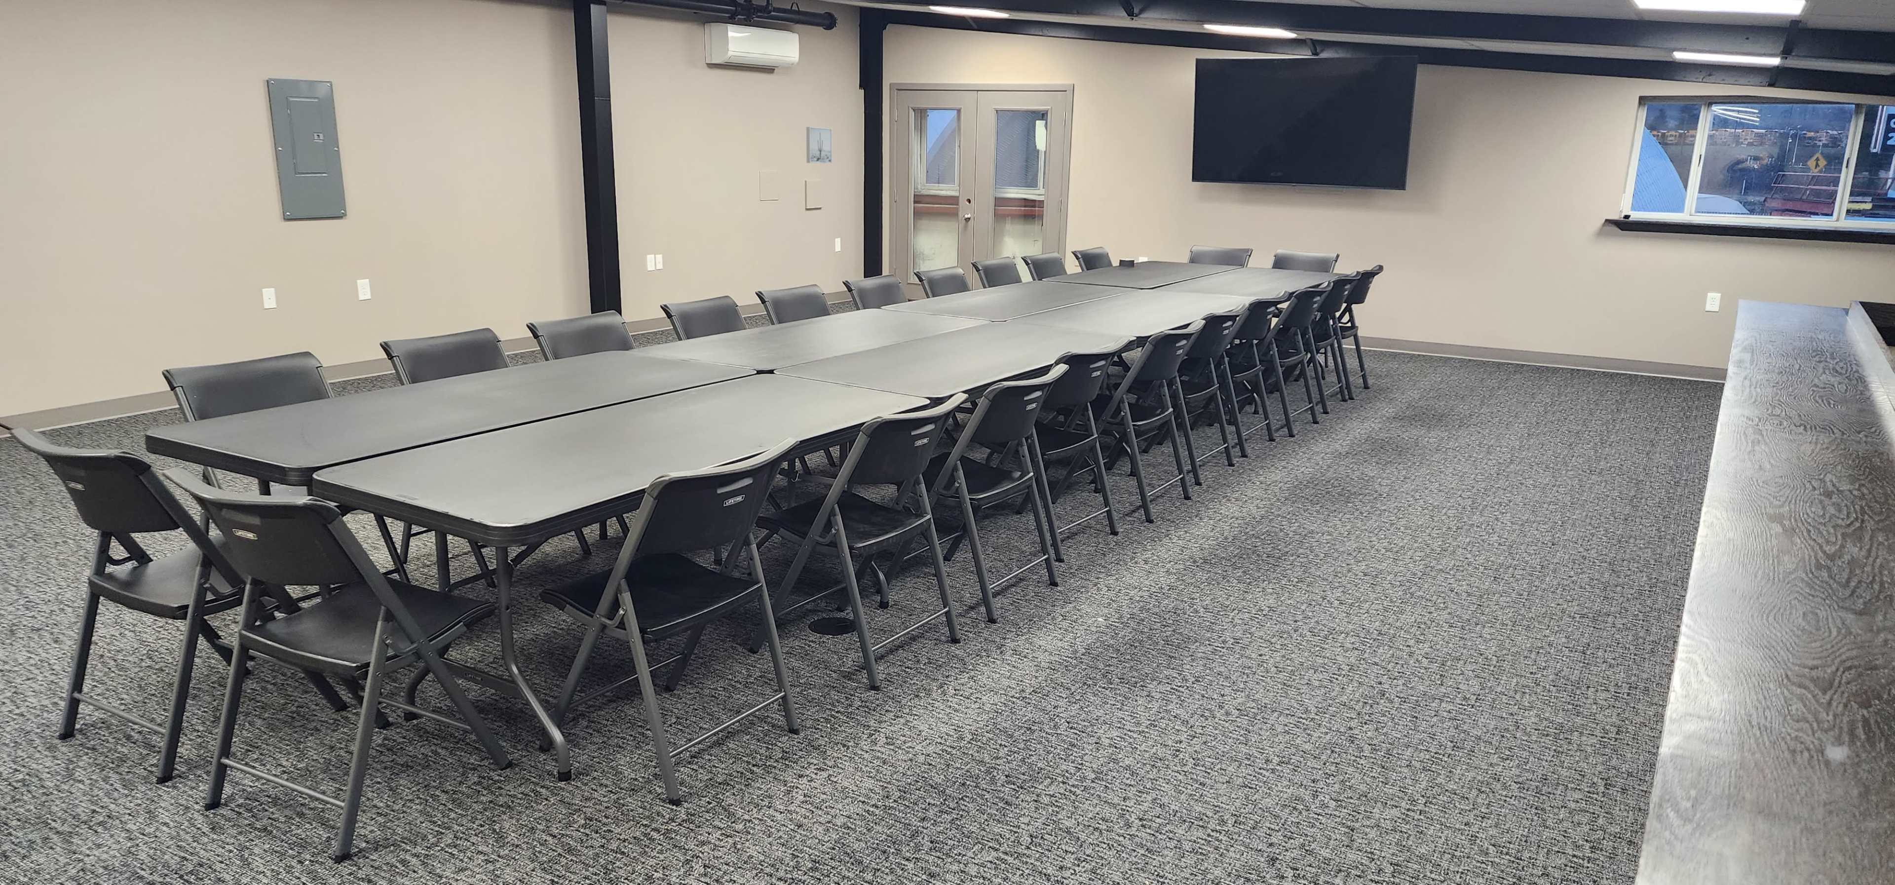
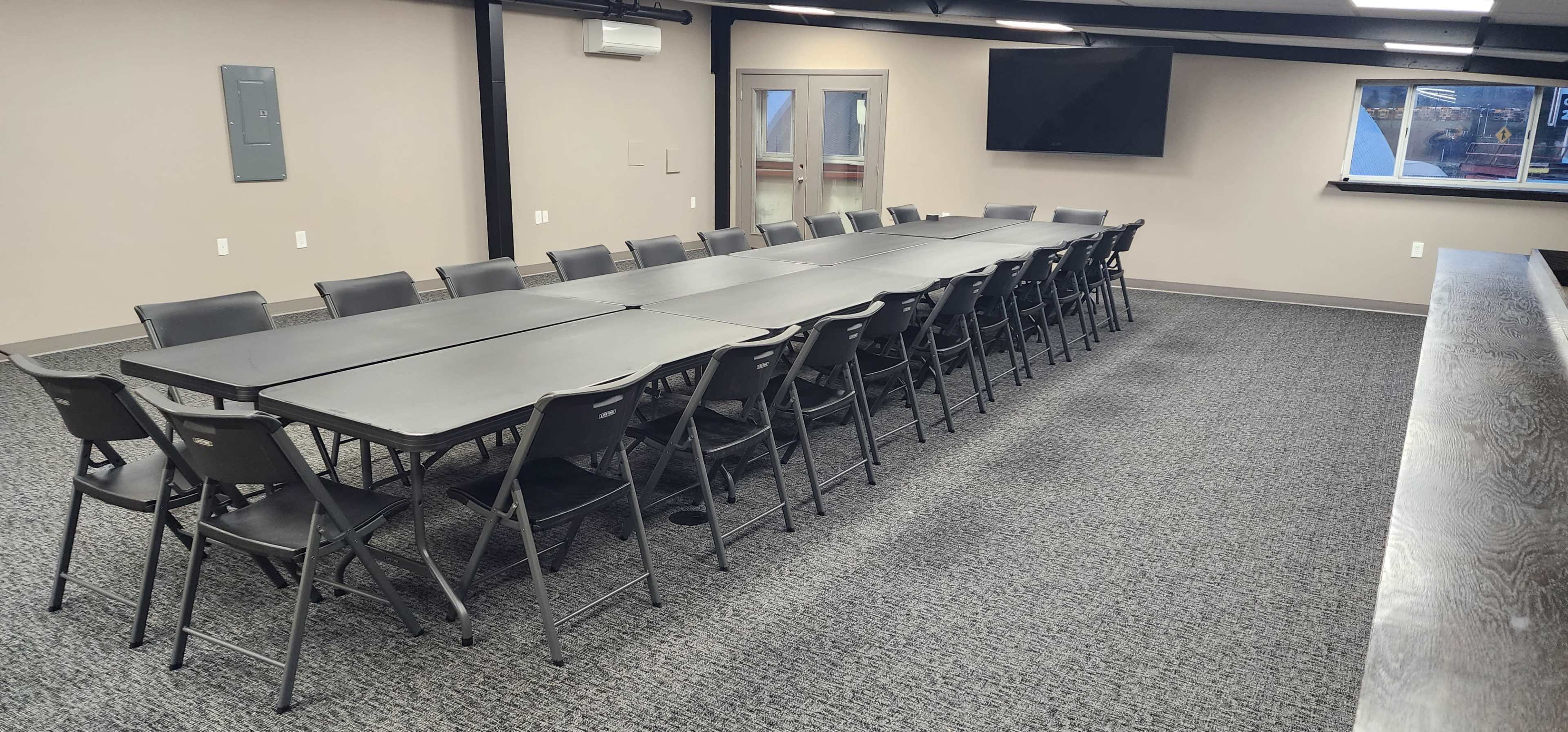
- wall art [806,127,833,164]
